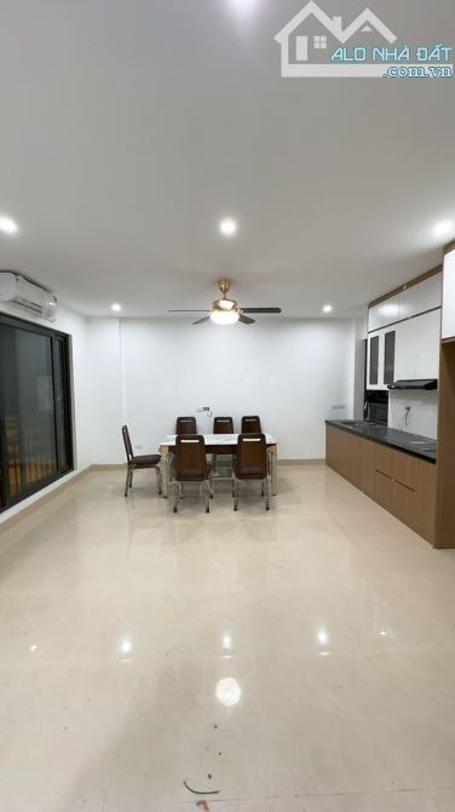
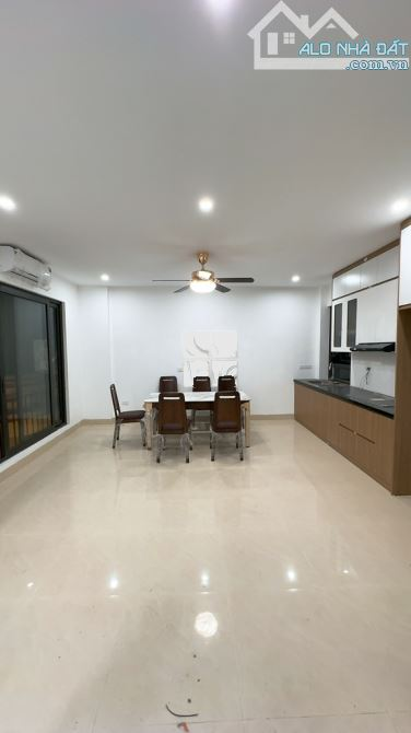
+ wall art [181,330,239,388]
